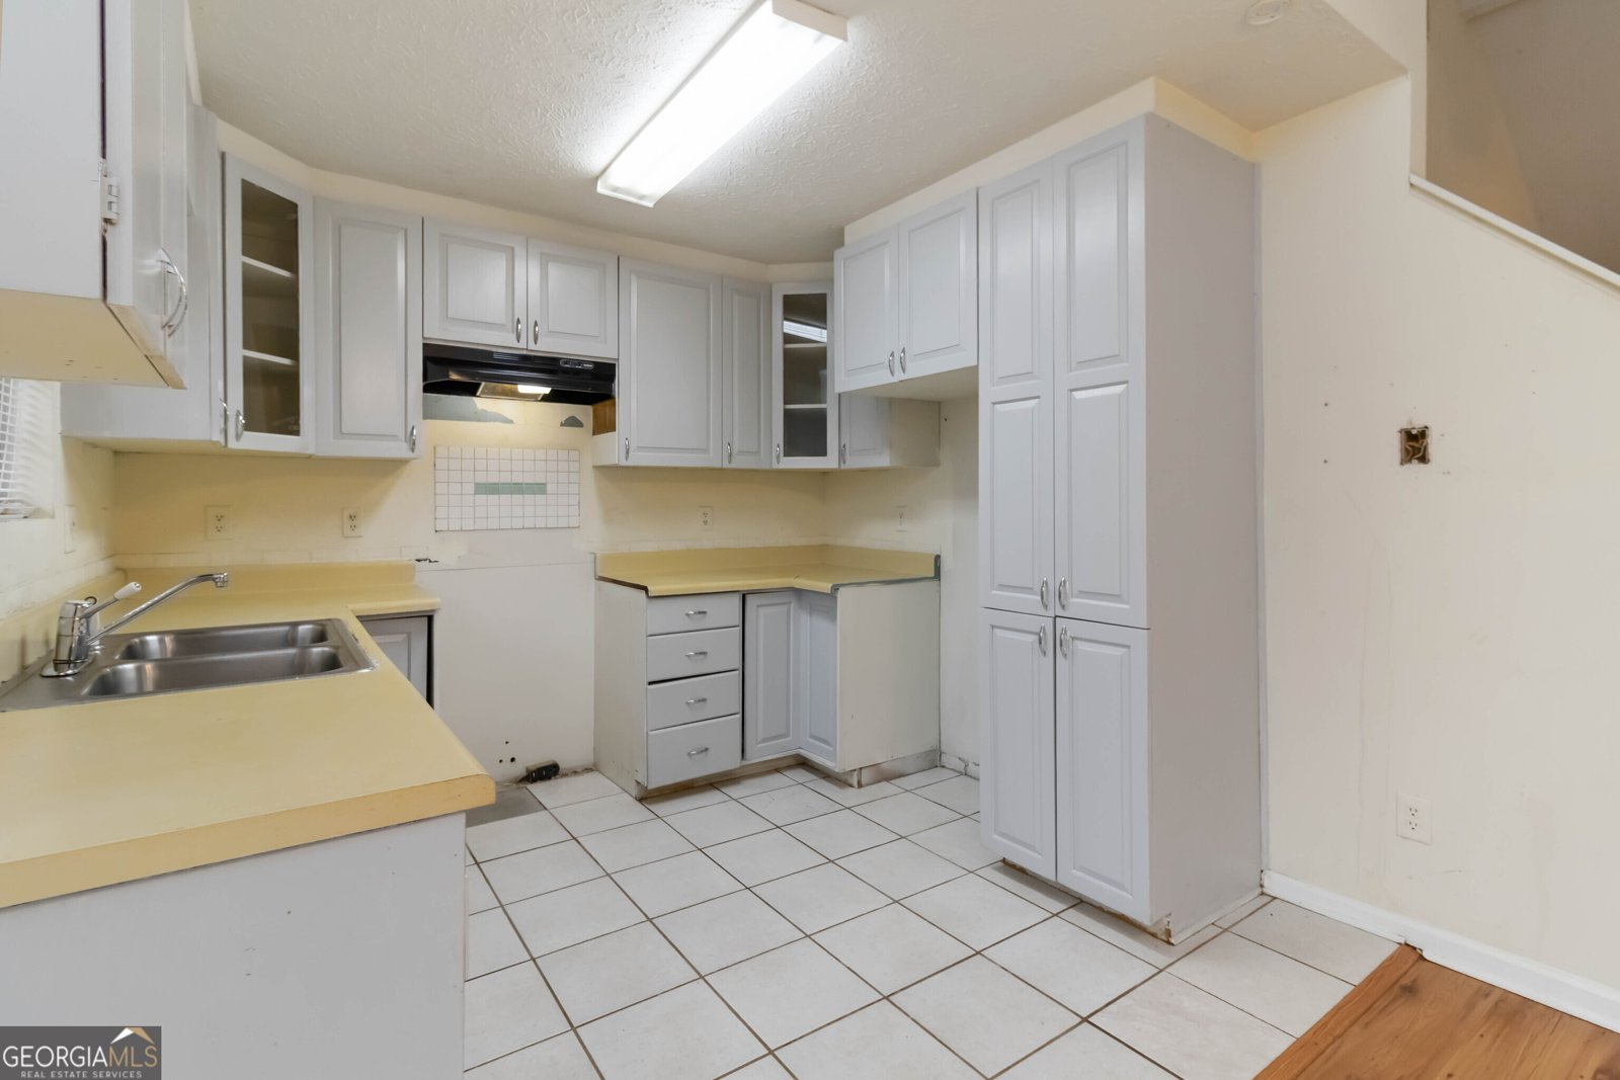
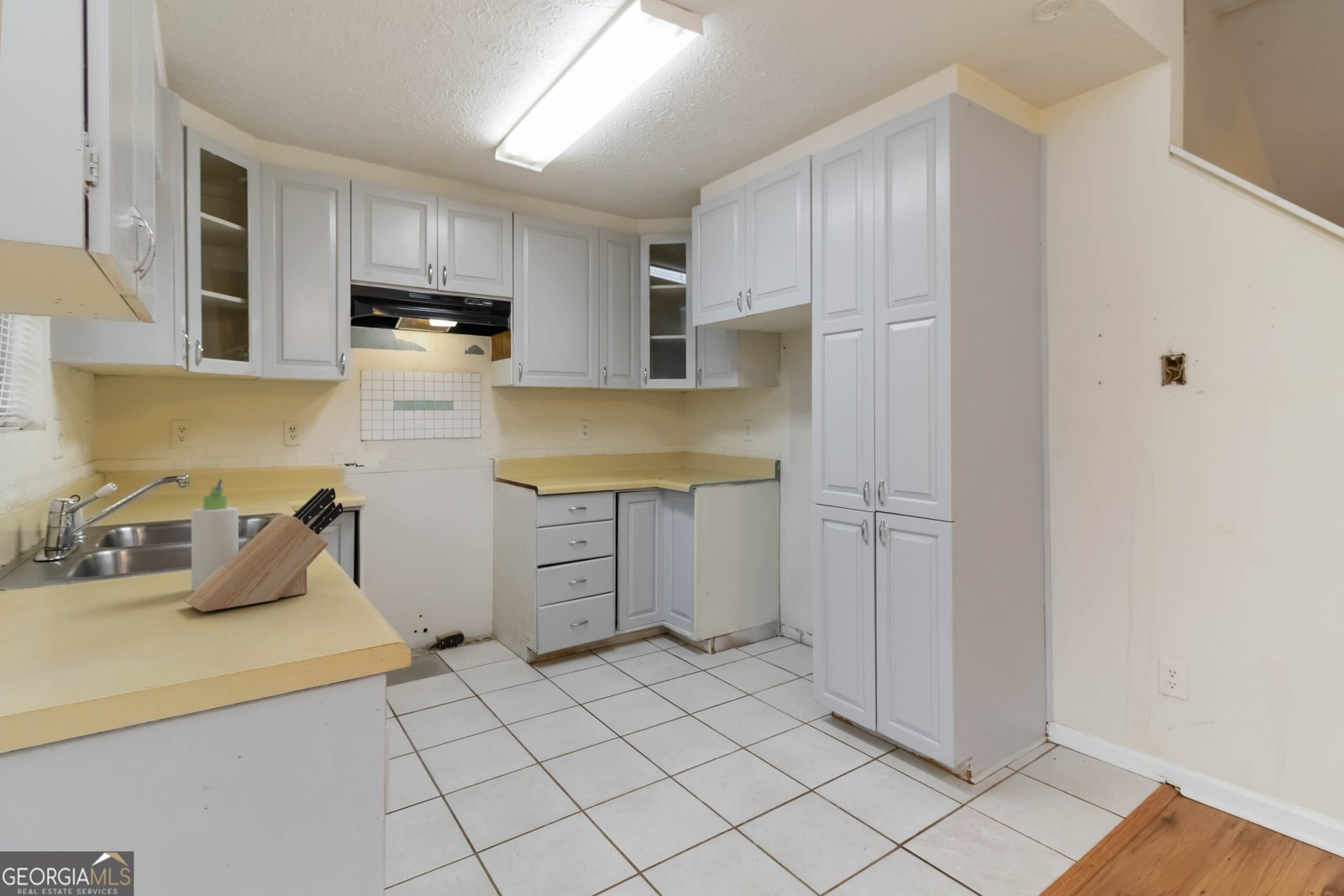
+ bottle [191,478,239,592]
+ knife block [183,487,344,613]
